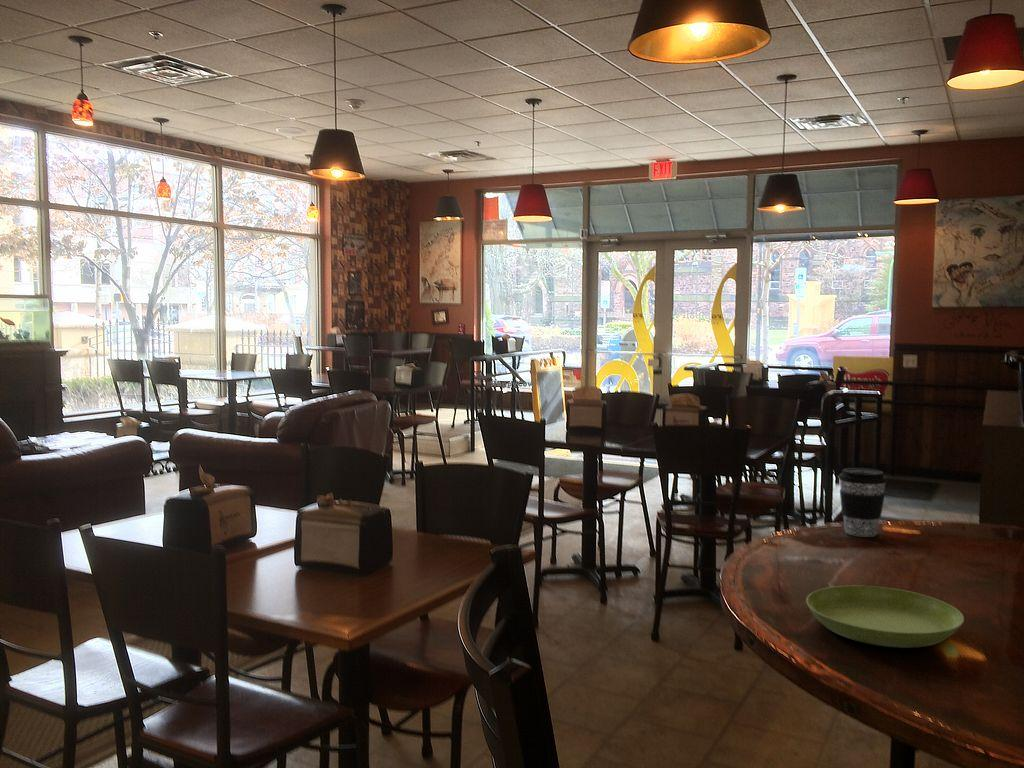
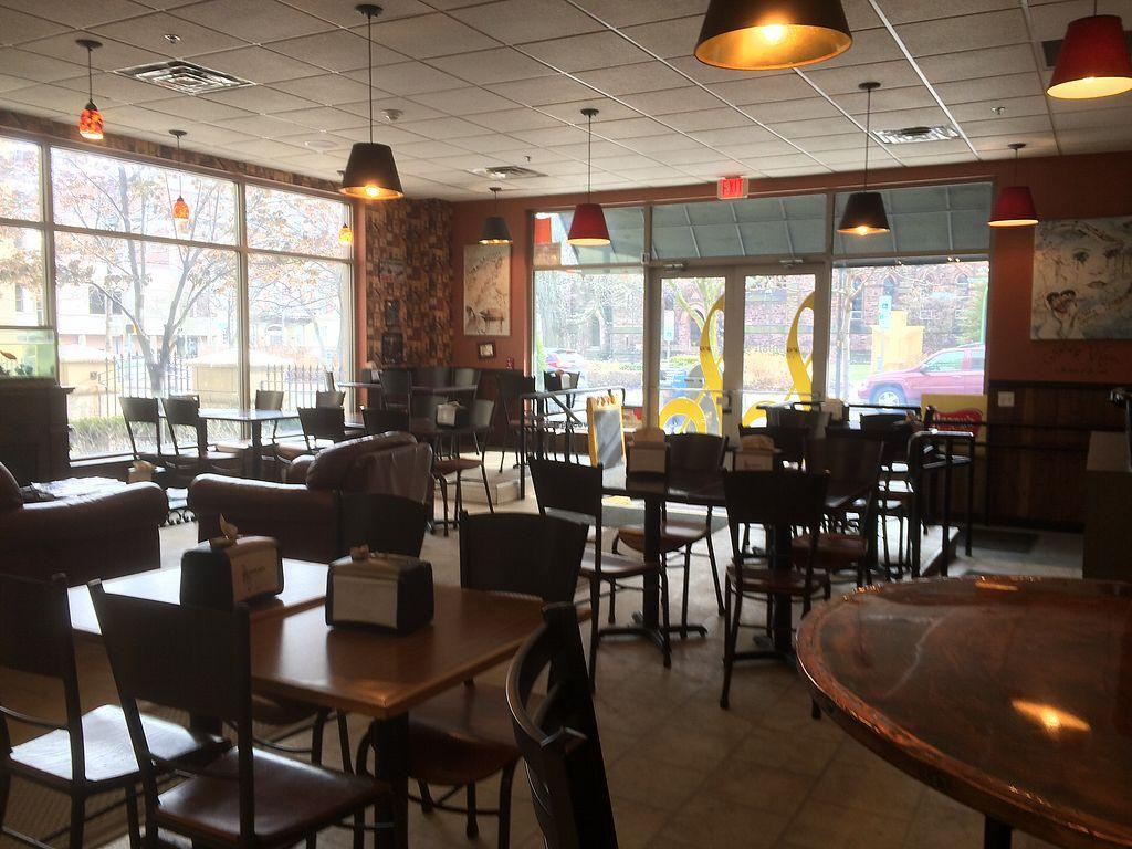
- saucer [805,585,965,649]
- coffee cup [838,467,888,538]
